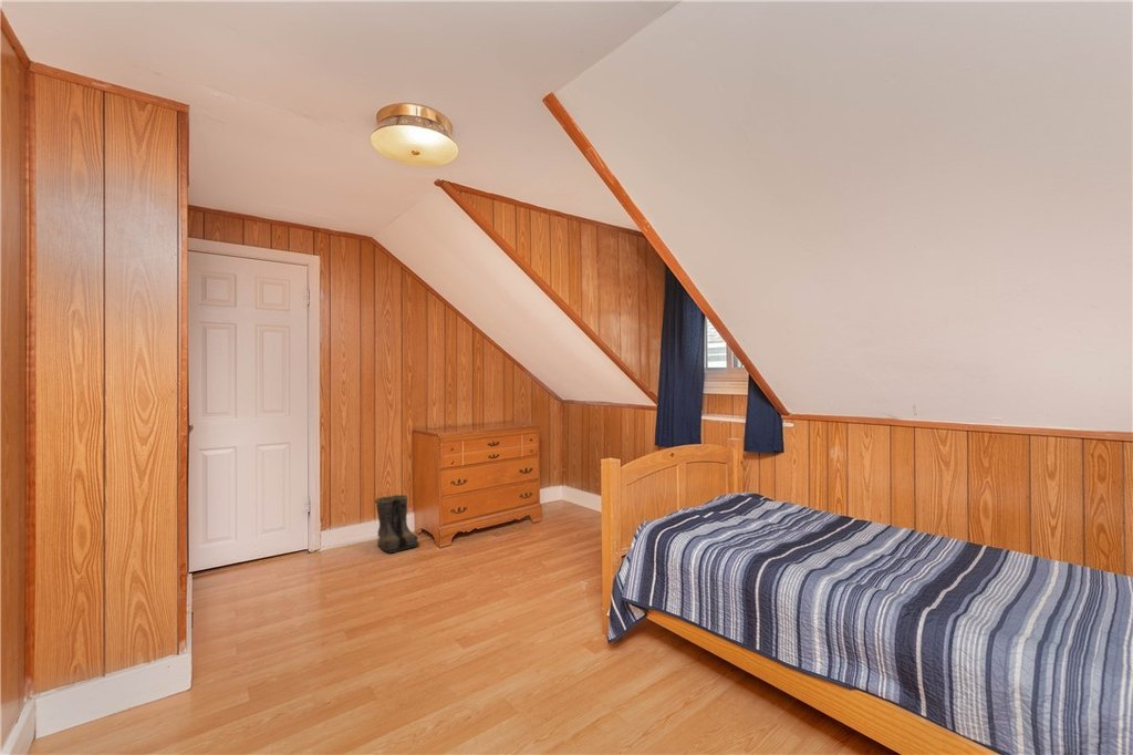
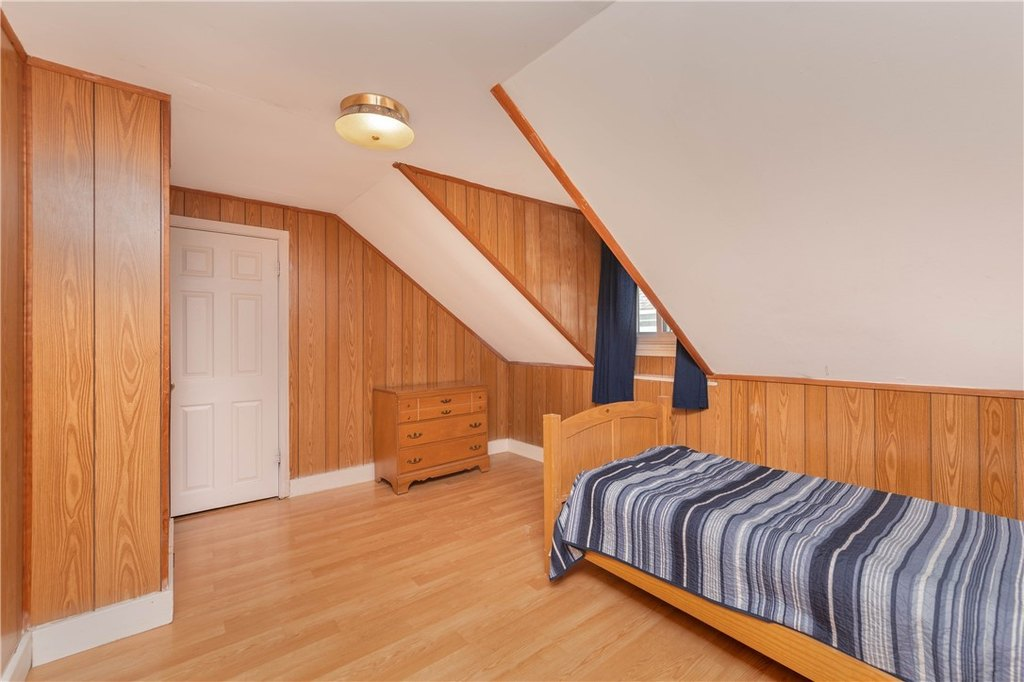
- boots [374,494,422,554]
